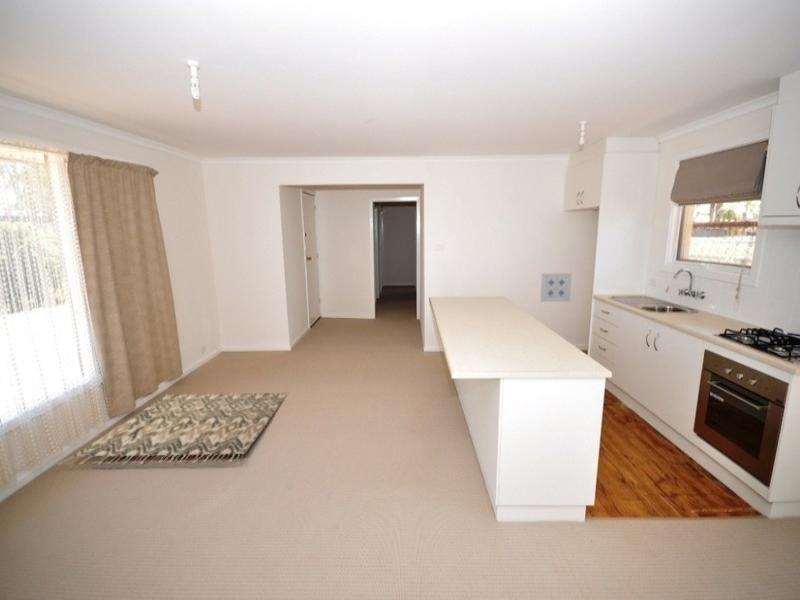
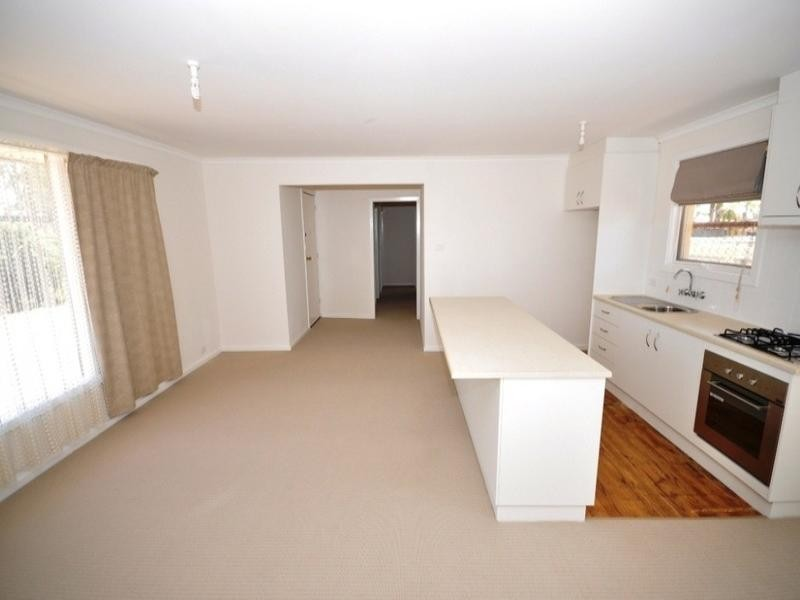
- rug [57,392,289,466]
- wall art [540,272,573,303]
